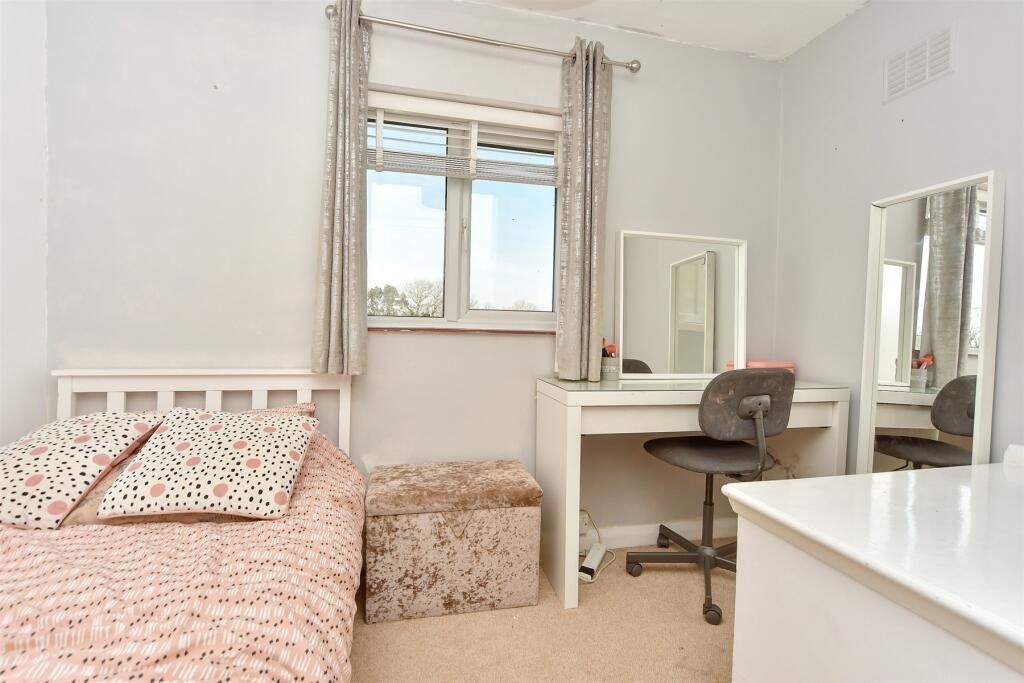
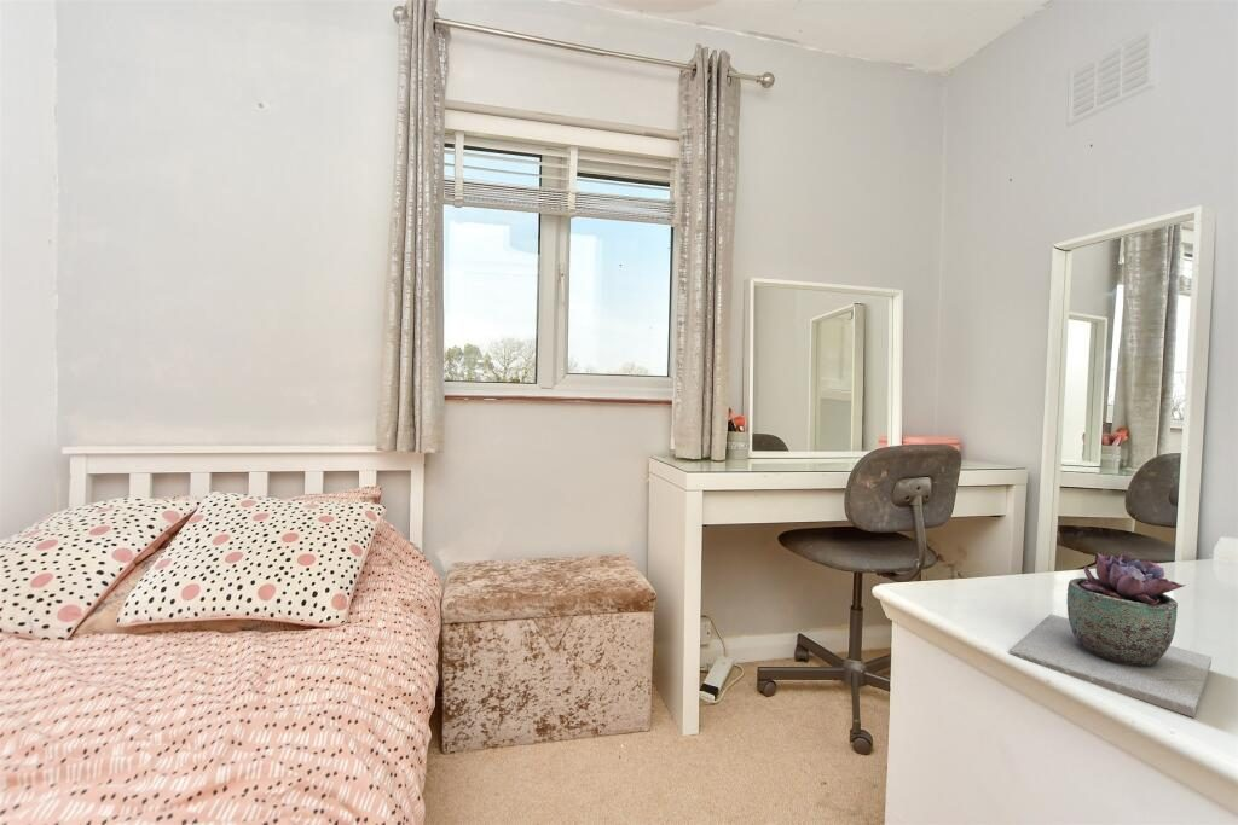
+ succulent plant [1007,551,1213,719]
